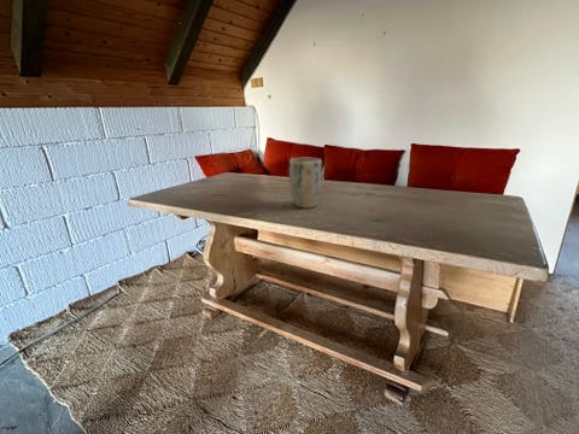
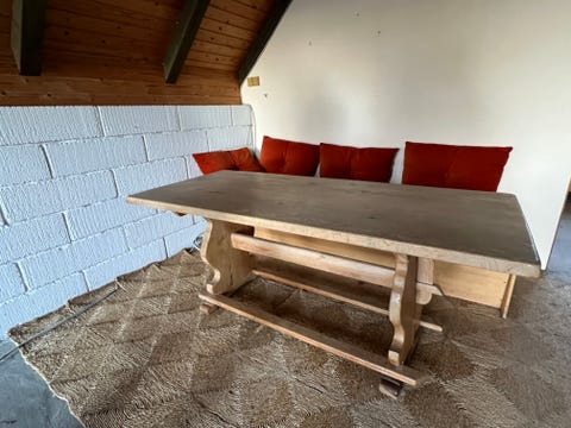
- plant pot [288,157,323,210]
